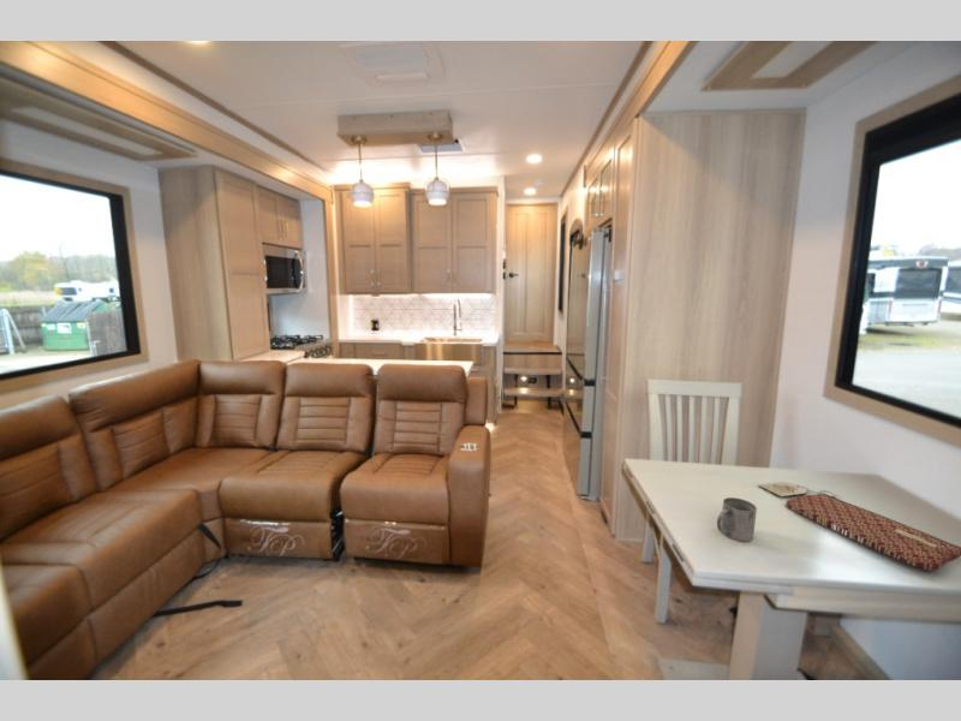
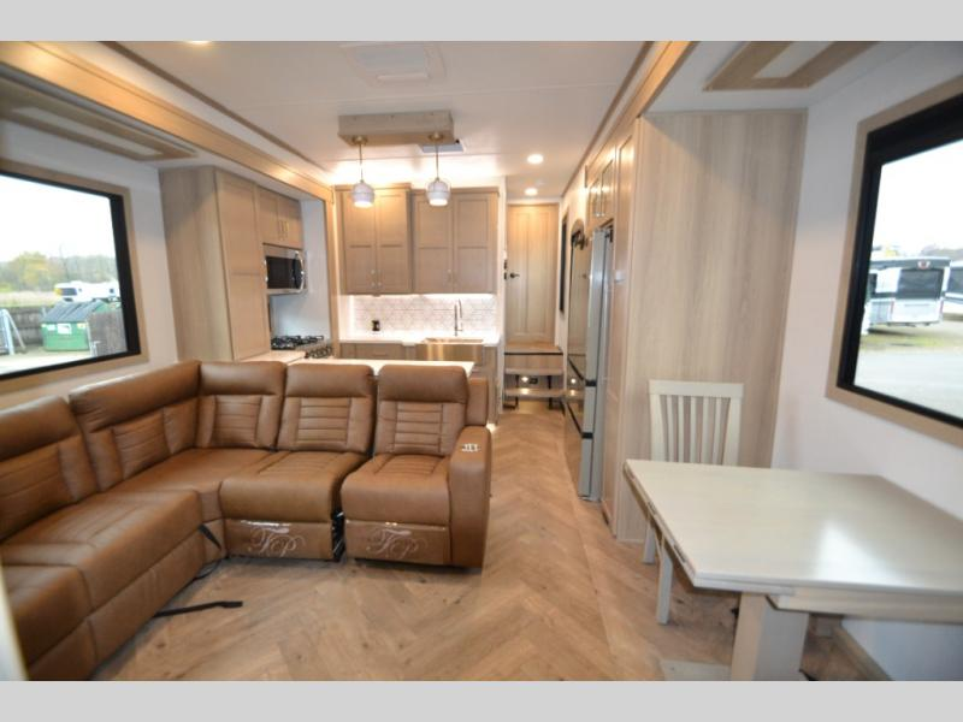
- placemat [757,481,961,572]
- mug [716,496,758,542]
